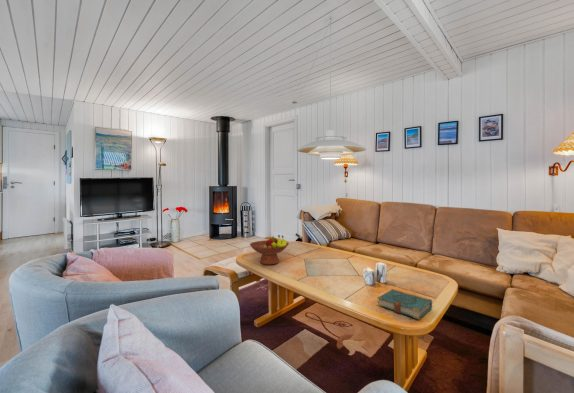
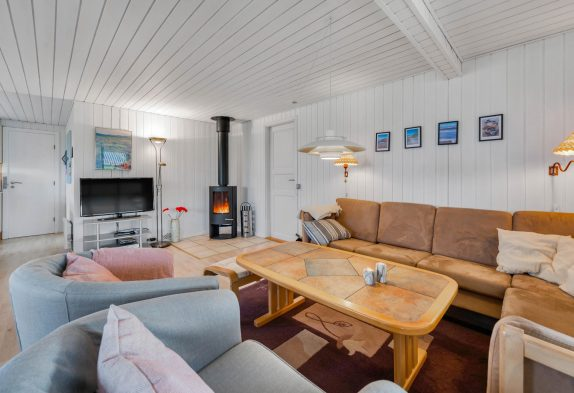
- book [376,288,433,320]
- fruit bowl [249,234,290,266]
